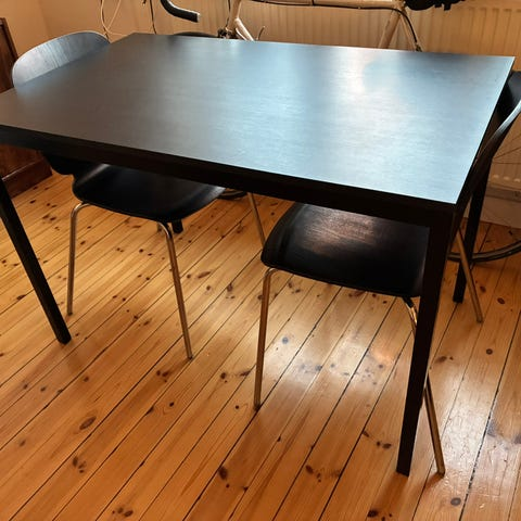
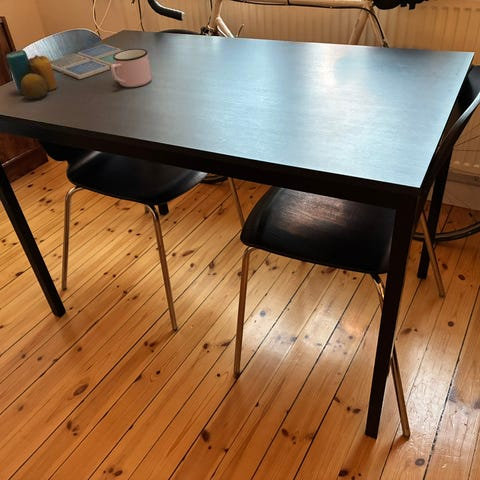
+ candle [5,49,58,100]
+ mug [110,48,153,88]
+ drink coaster [50,43,124,80]
